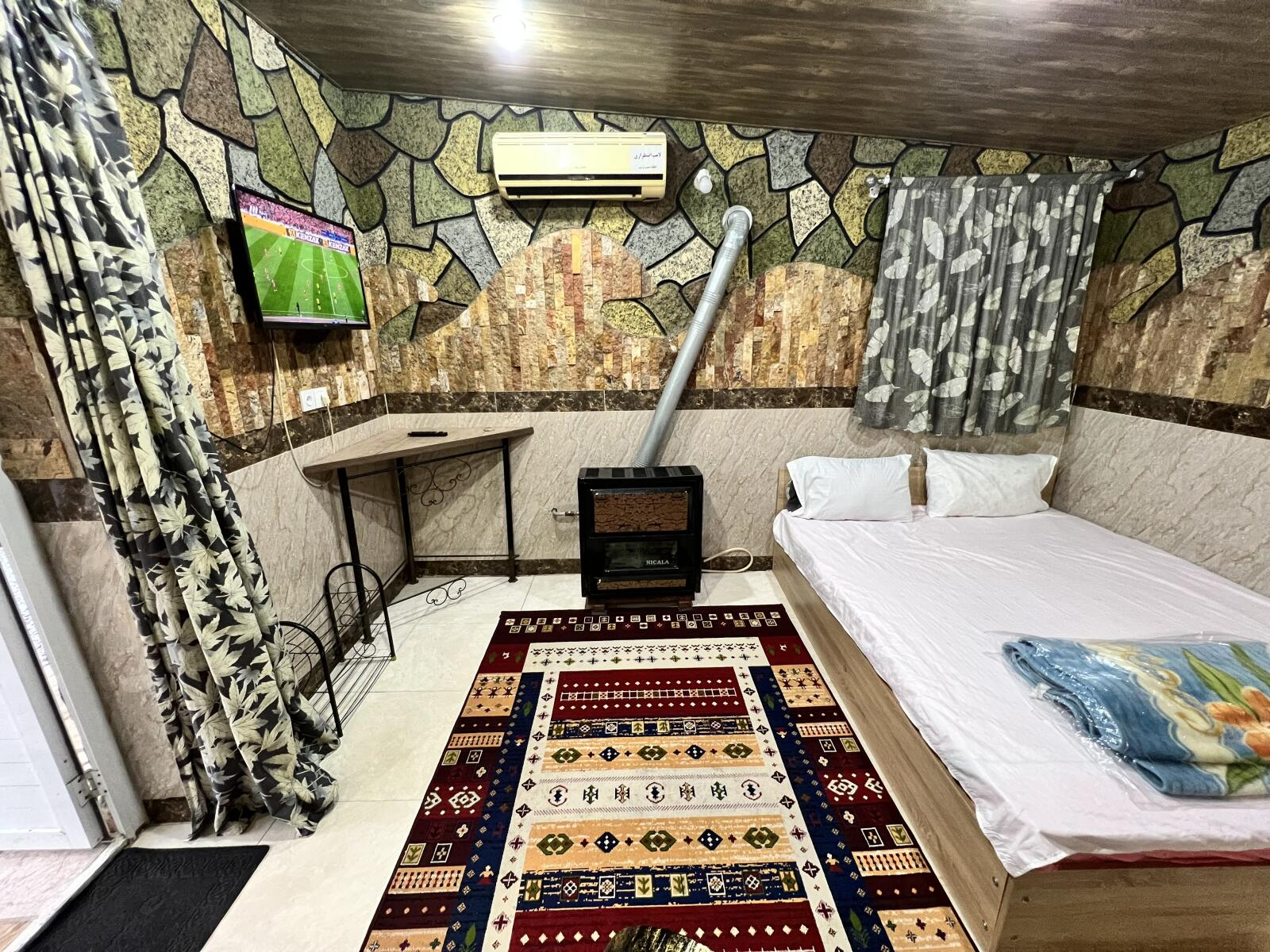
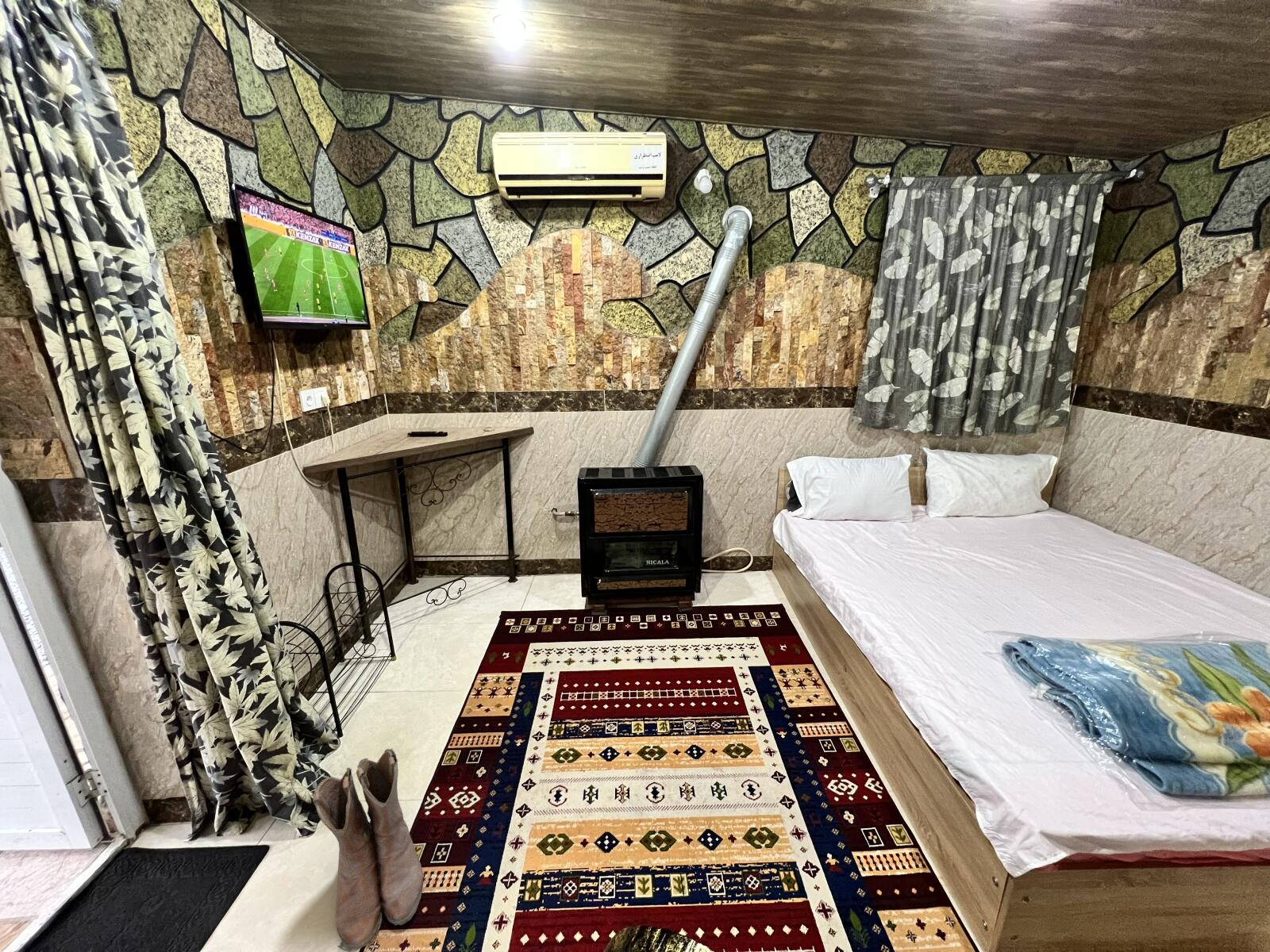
+ boots [310,748,424,952]
